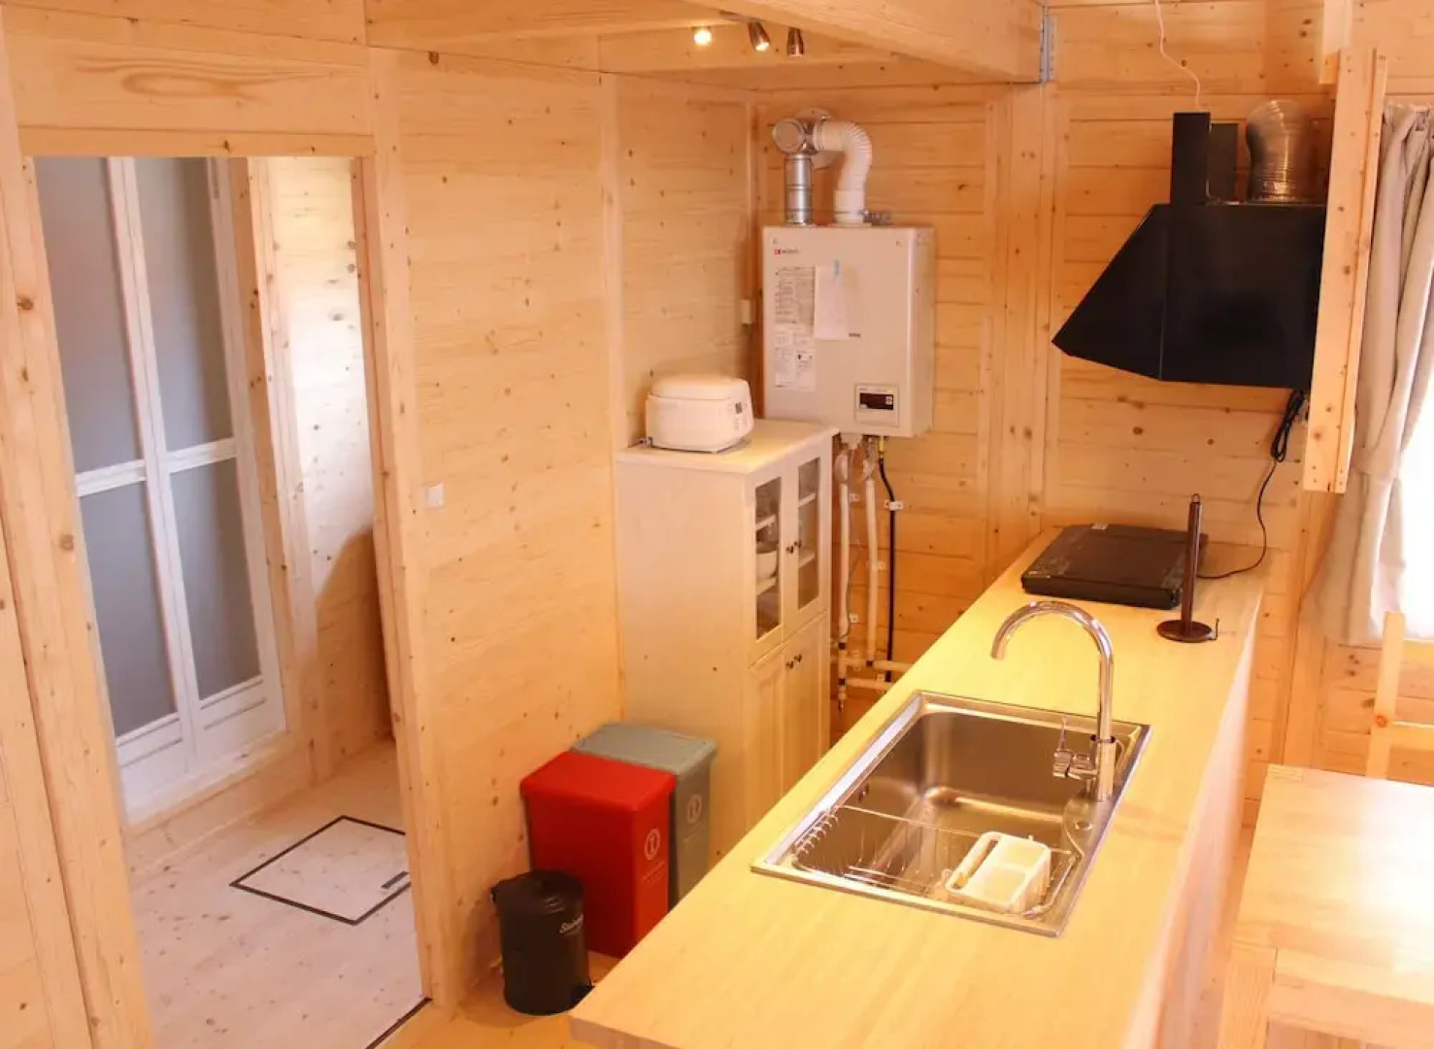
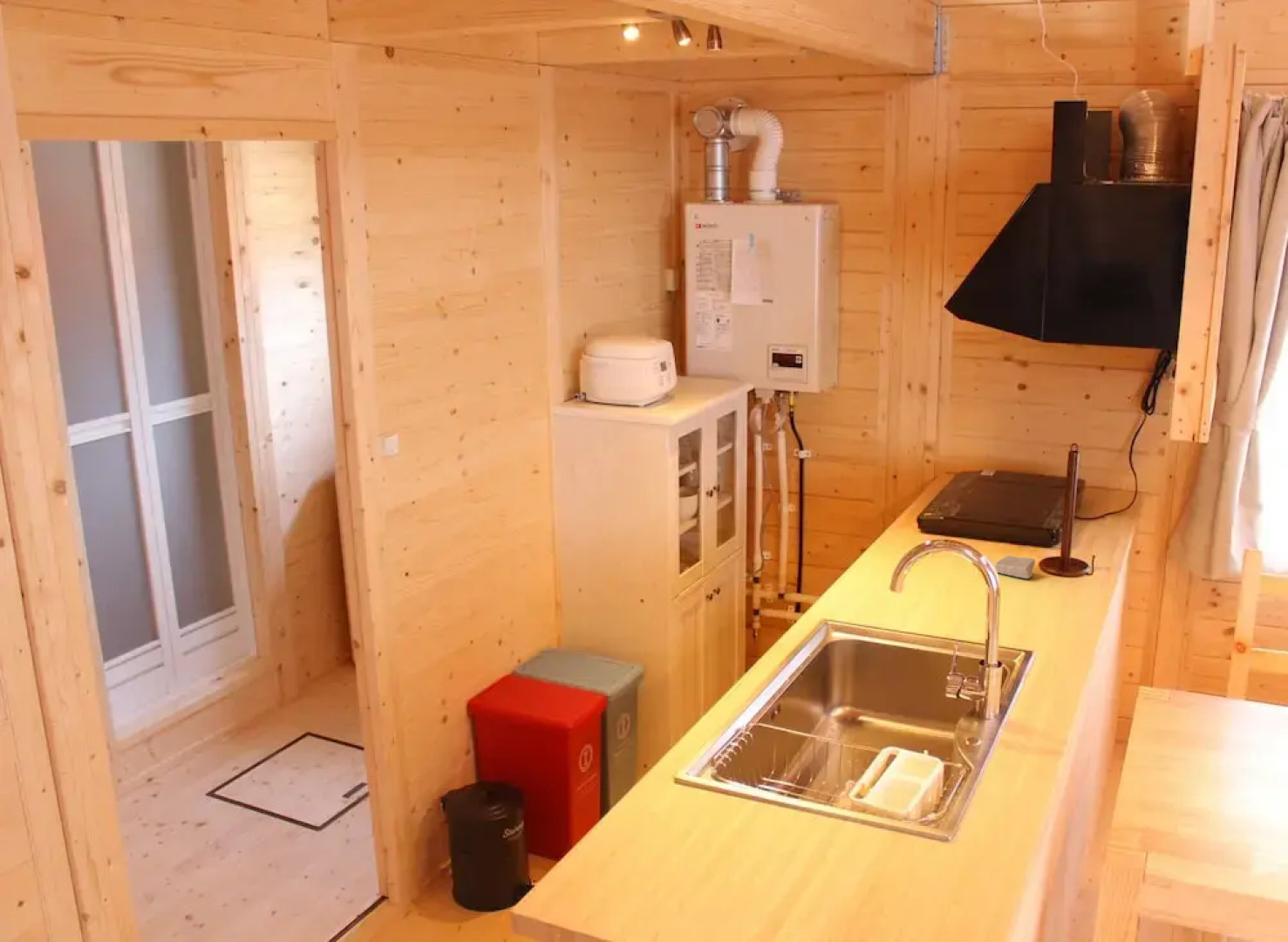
+ soap bar [994,555,1036,579]
